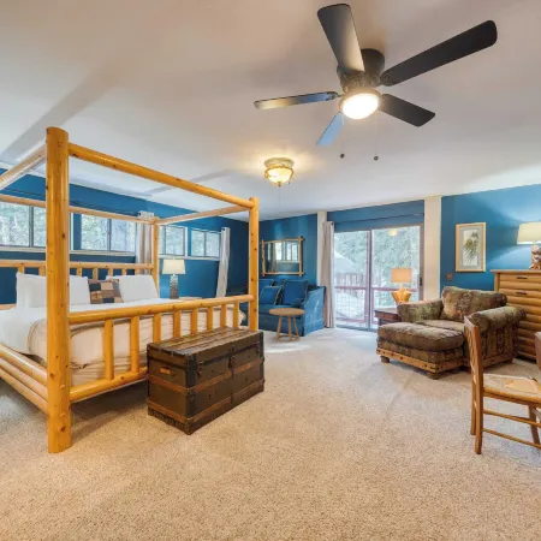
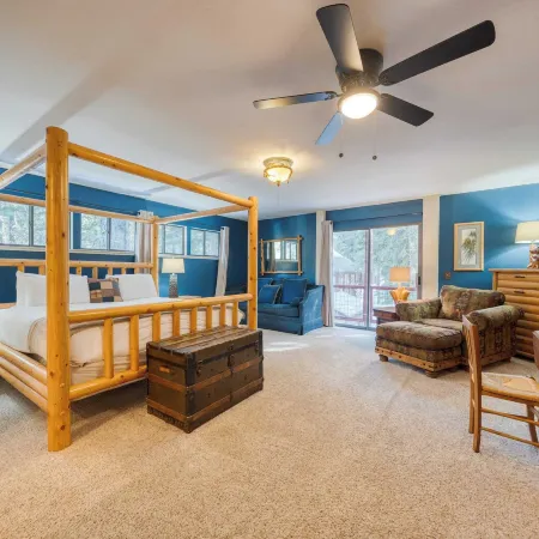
- side table [268,307,305,343]
